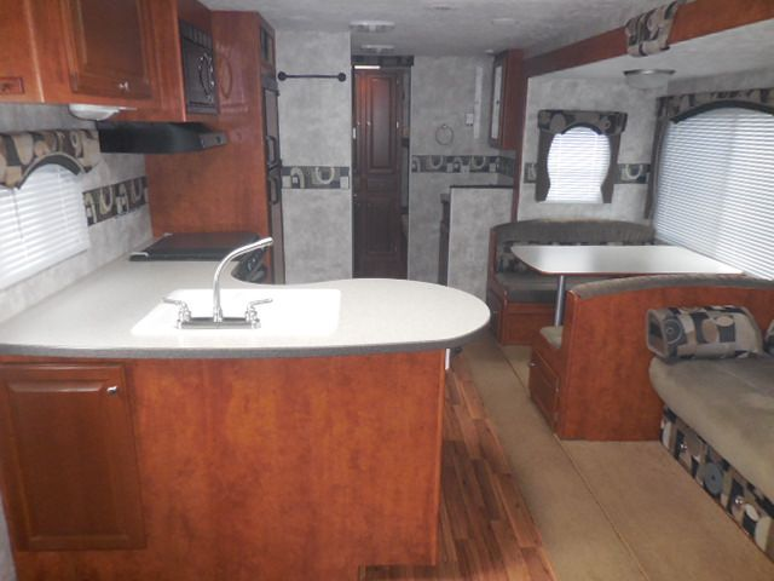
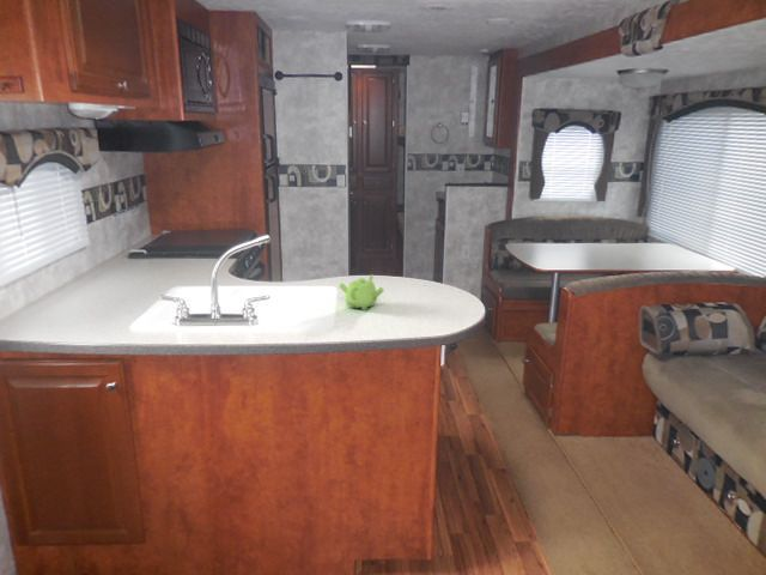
+ teapot [338,274,385,311]
